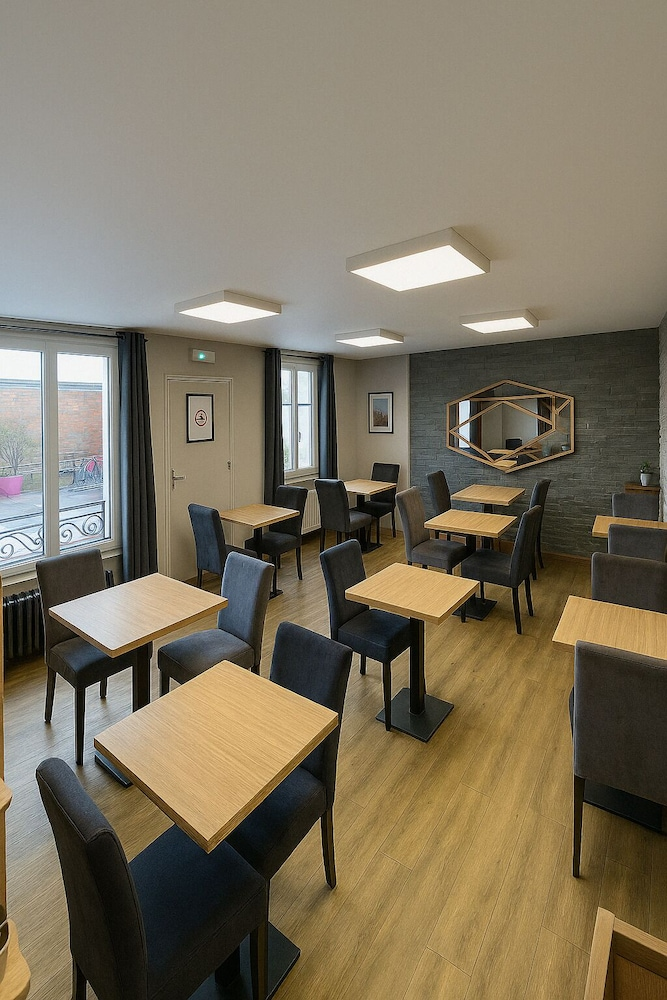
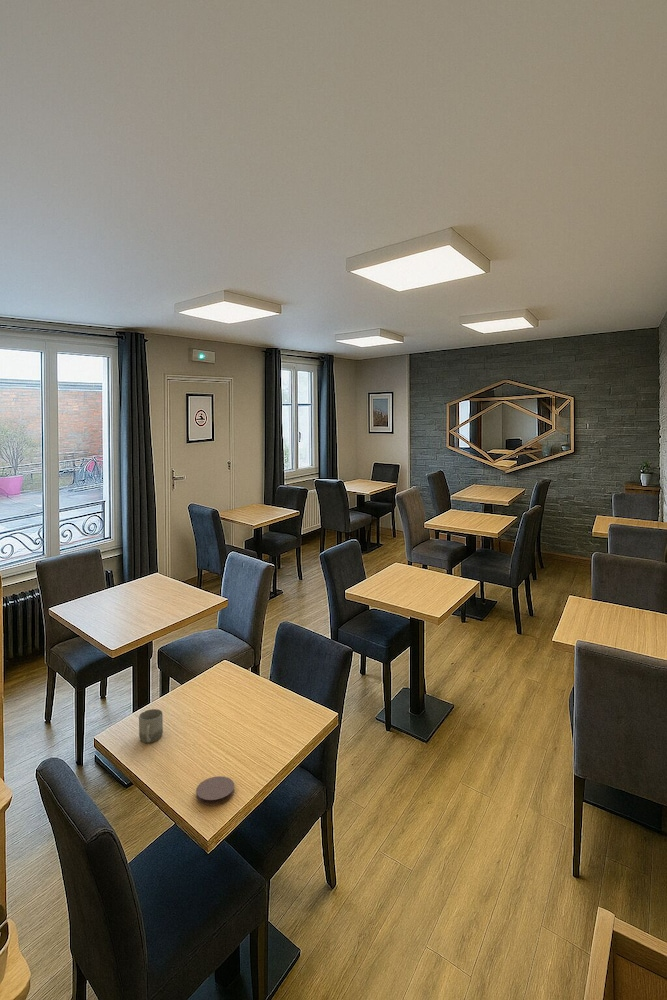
+ coaster [195,775,235,806]
+ cup [138,708,164,744]
